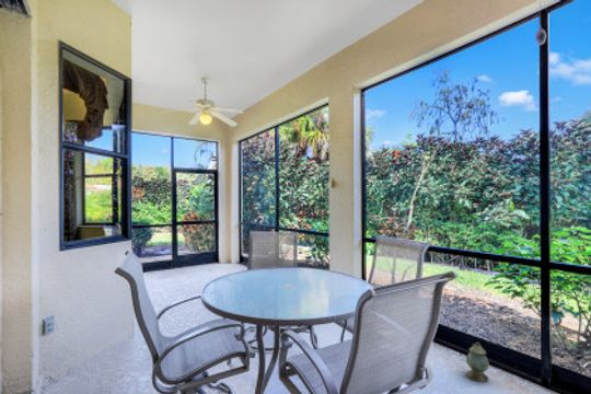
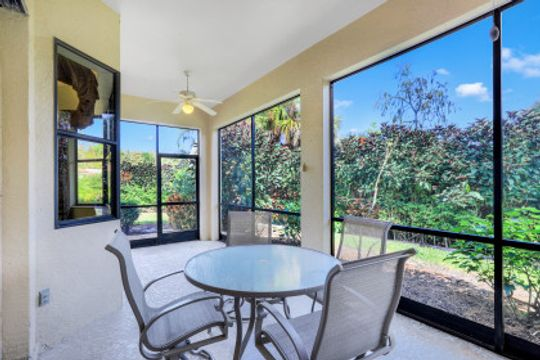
- lantern [465,341,490,383]
